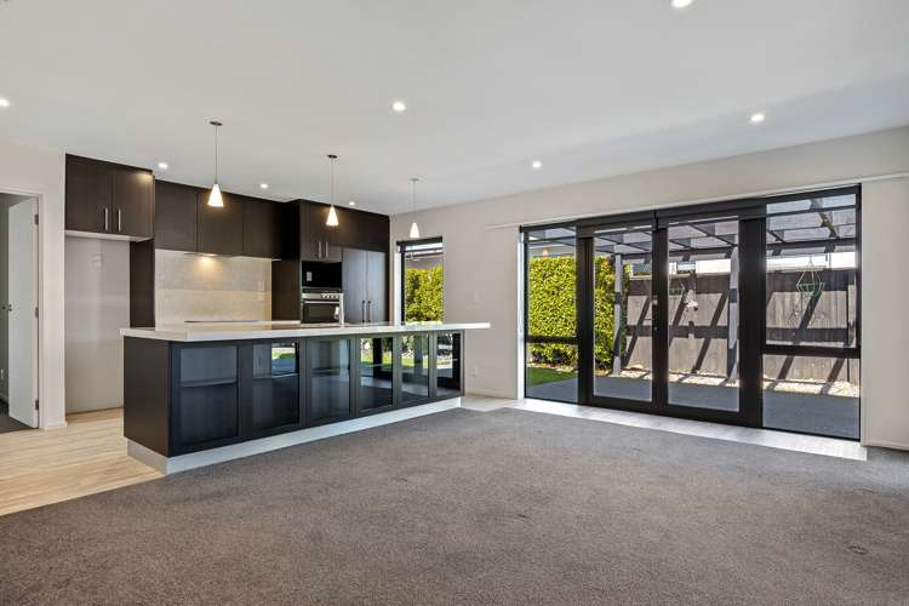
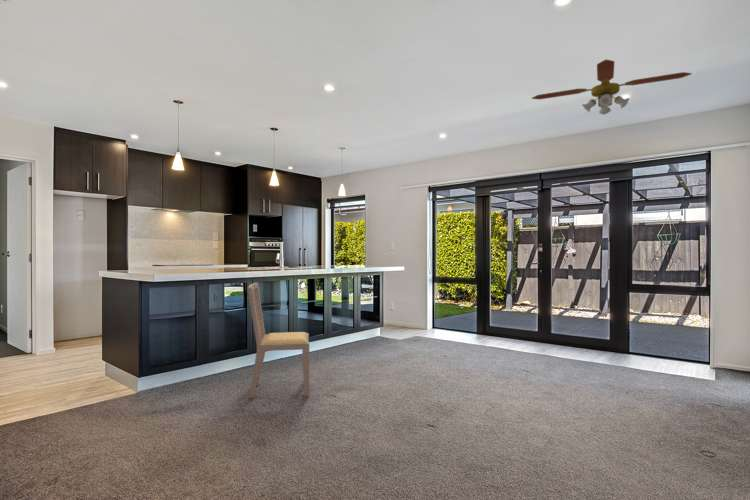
+ dining chair [247,282,310,399]
+ ceiling fan [531,59,693,115]
